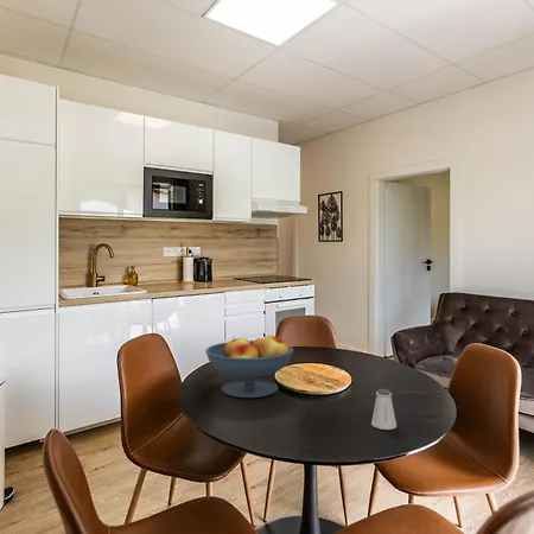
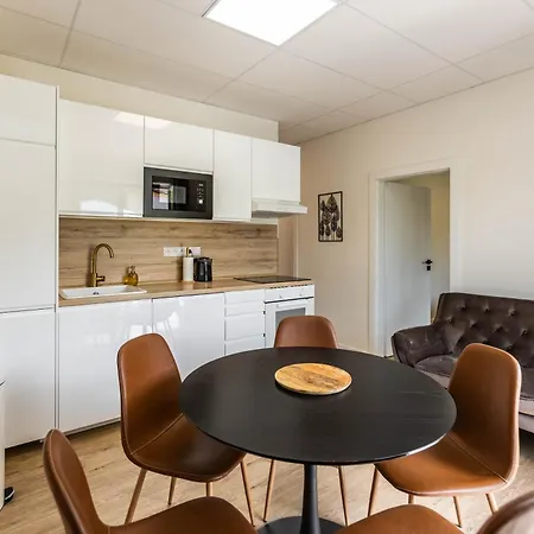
- fruit bowl [204,335,294,399]
- saltshaker [370,388,398,431]
